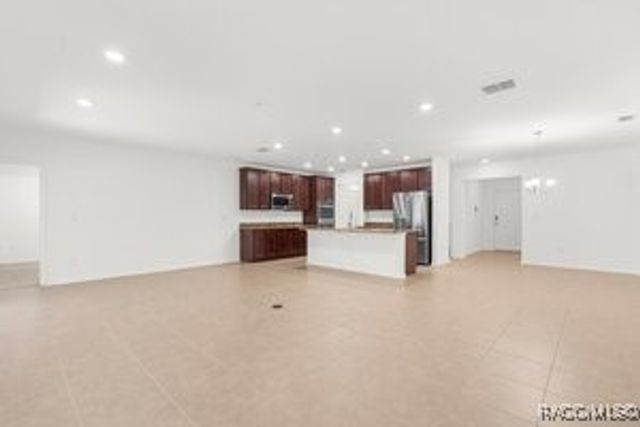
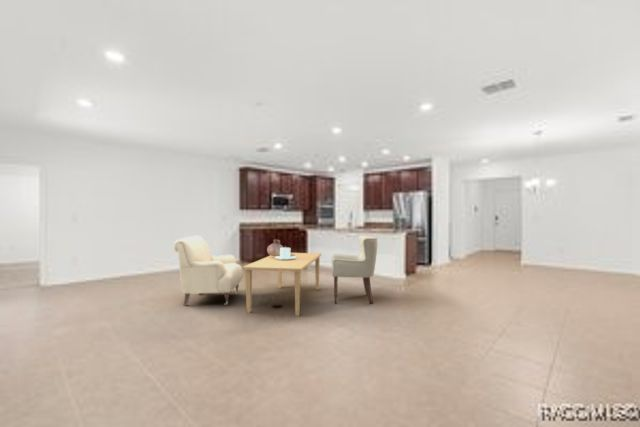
+ cocoa [242,246,322,317]
+ chair [173,235,244,307]
+ vessel [266,239,284,256]
+ chair [331,234,378,305]
